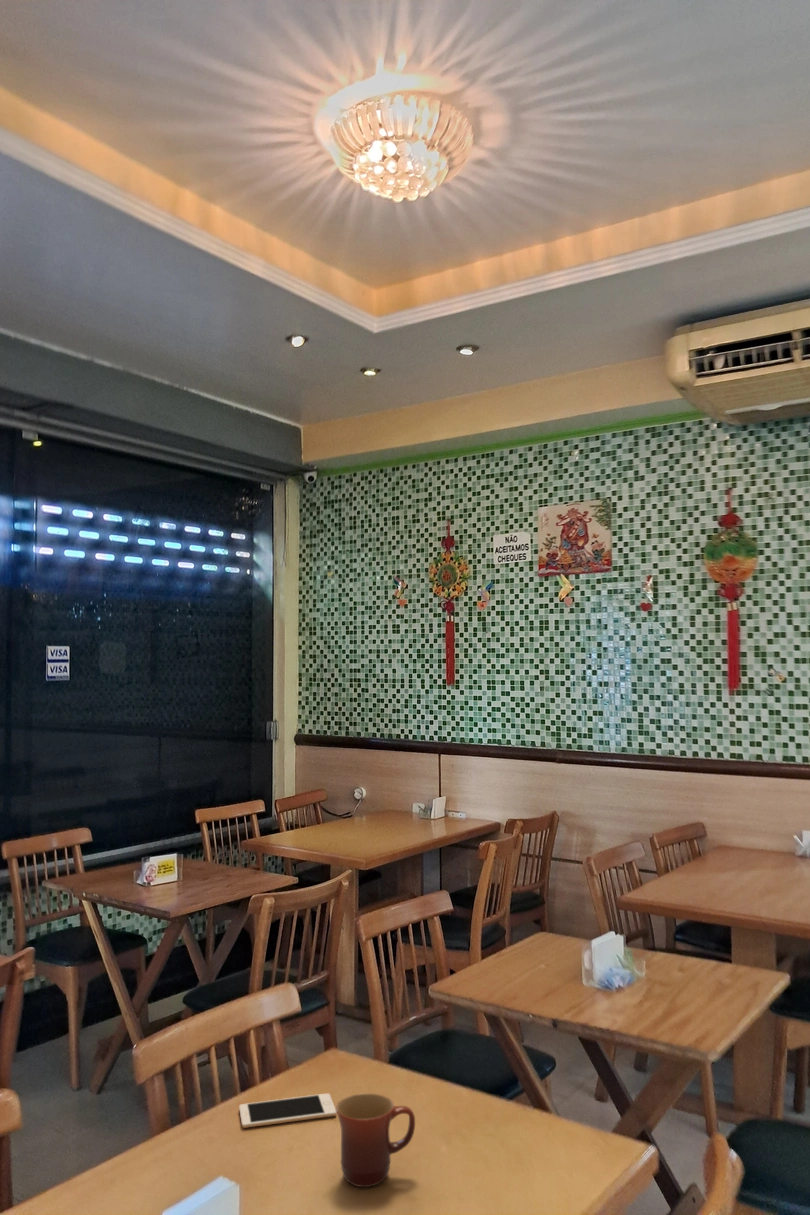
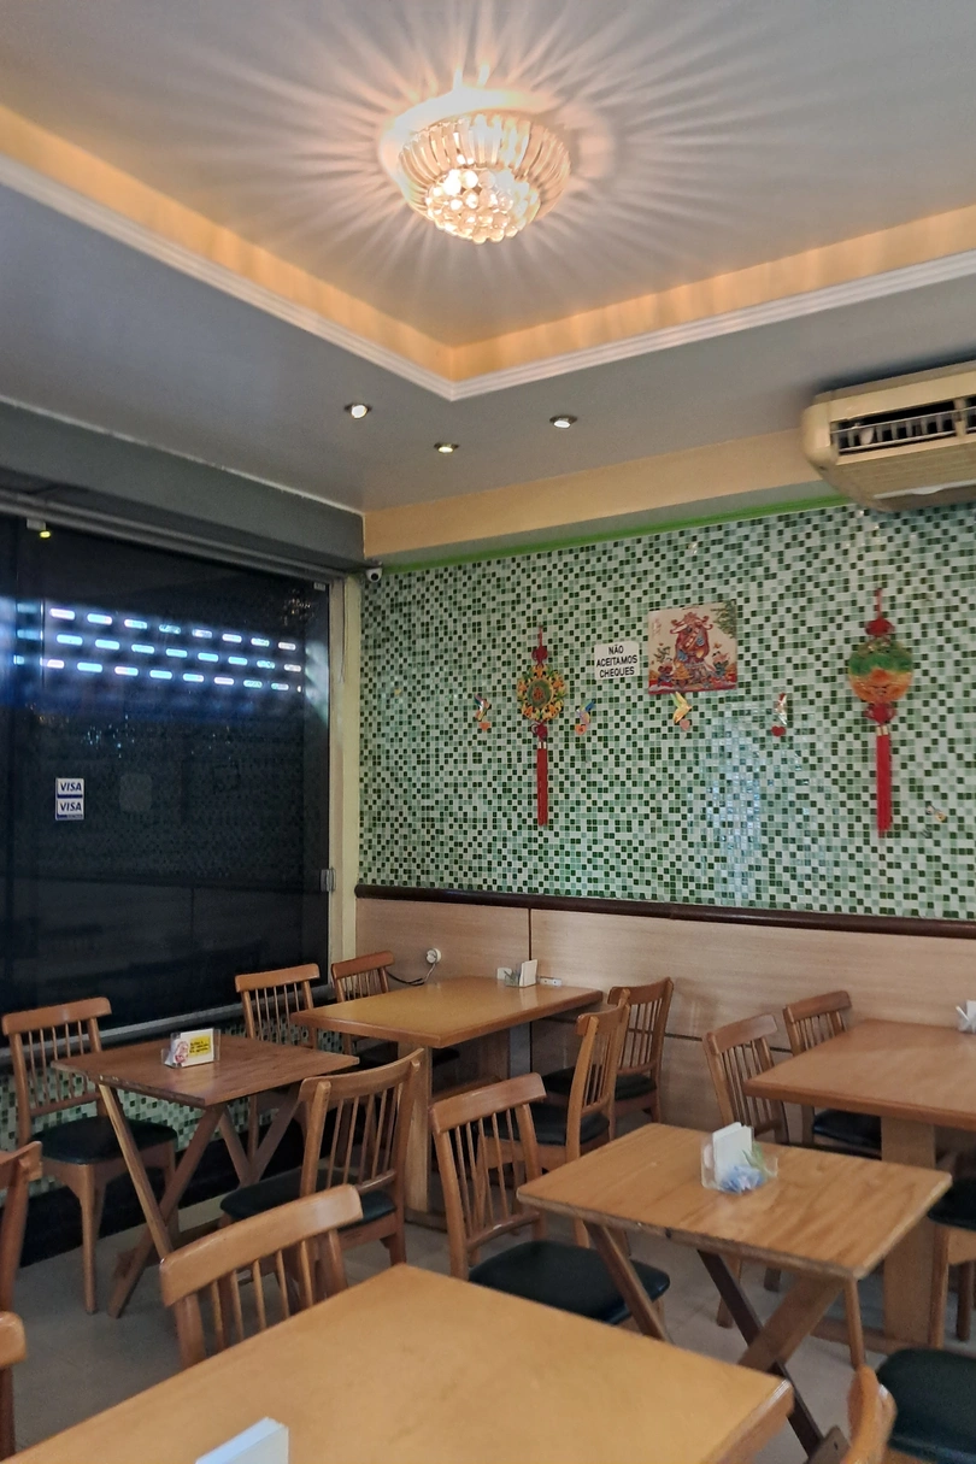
- cell phone [238,1092,337,1129]
- mug [335,1092,416,1188]
